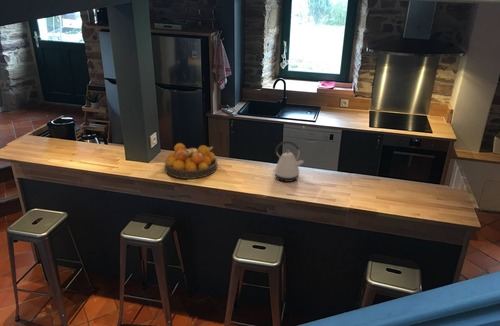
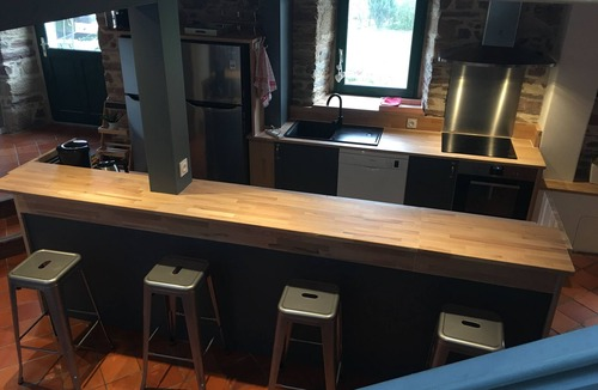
- kettle [272,140,305,183]
- fruit bowl [164,142,219,180]
